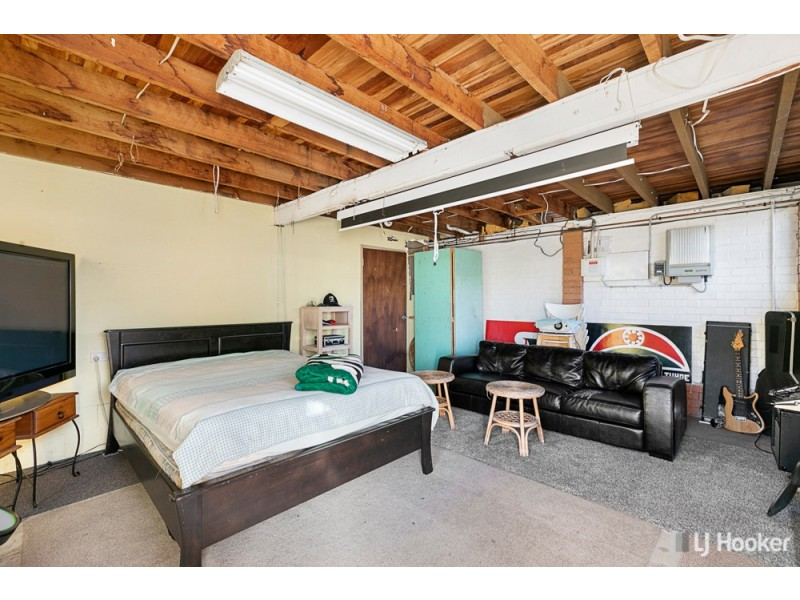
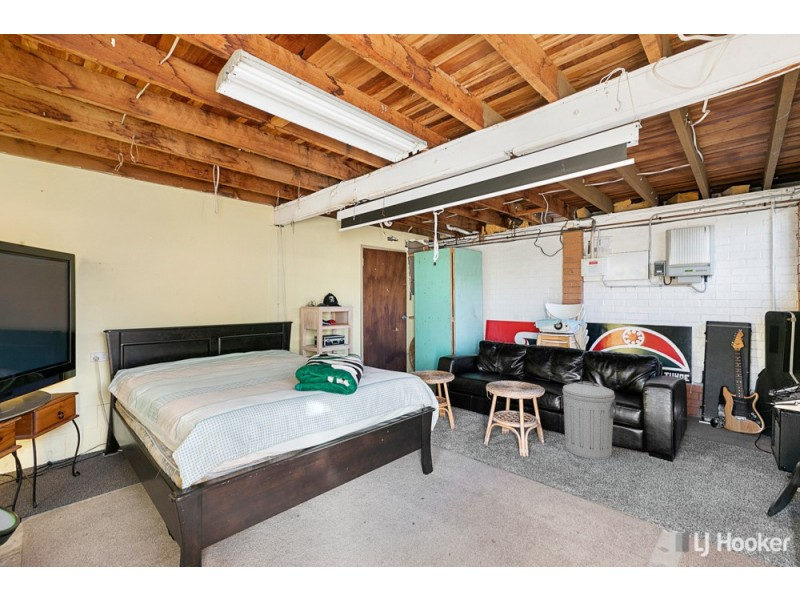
+ trash can [560,380,617,460]
